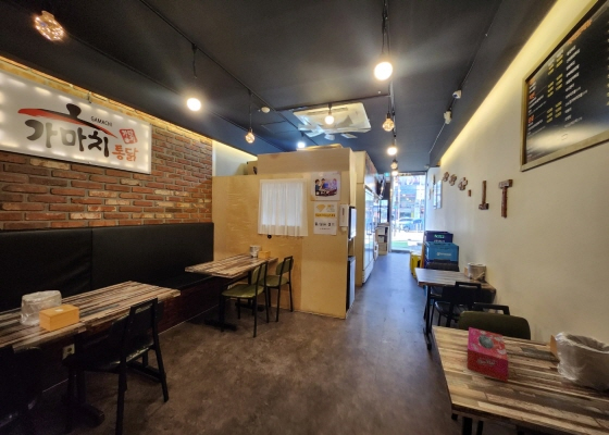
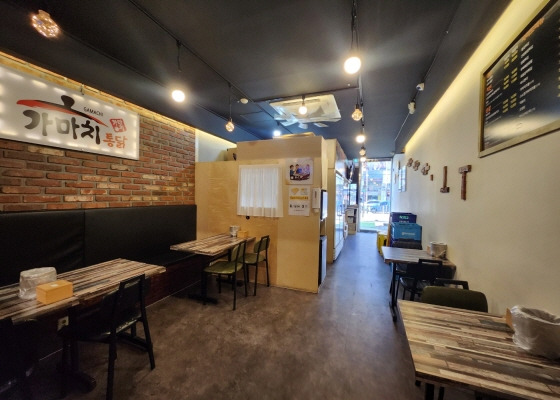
- tissue box [467,326,509,383]
